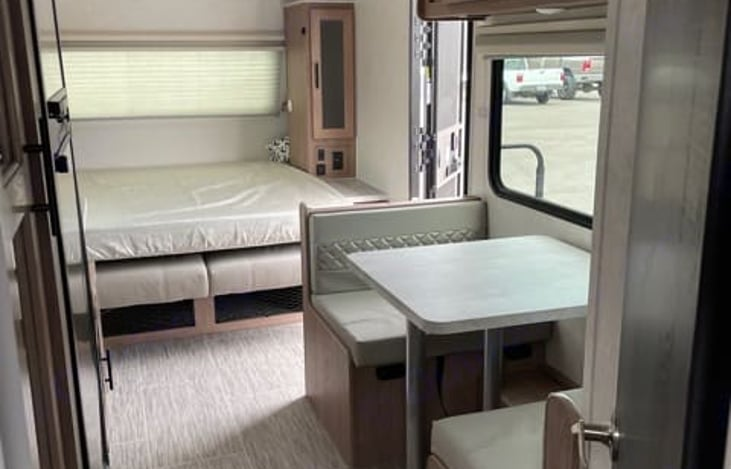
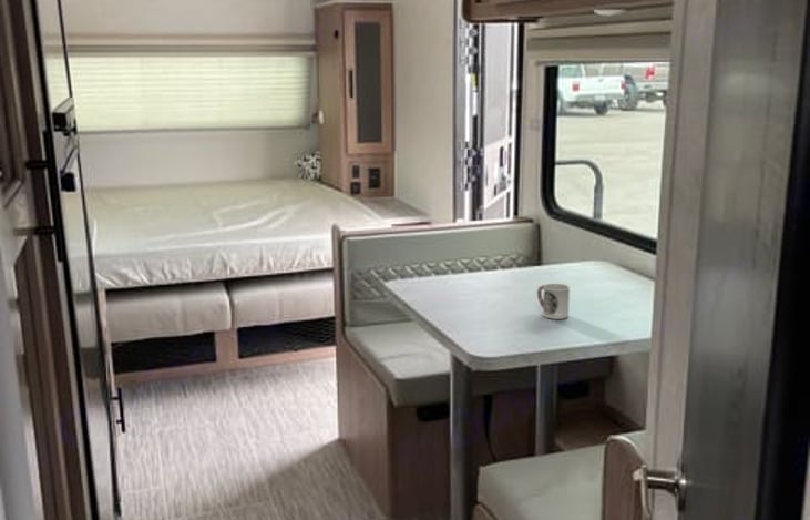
+ cup [536,283,571,320]
